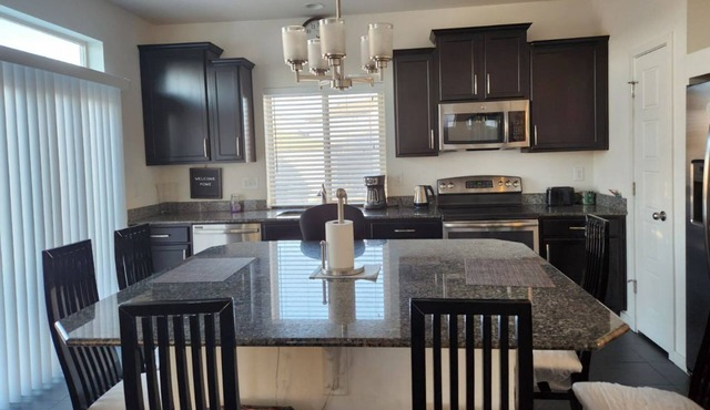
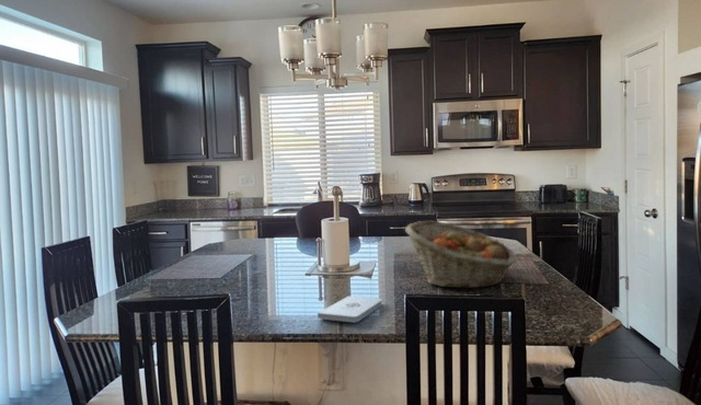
+ fruit basket [404,220,516,289]
+ notepad [317,296,383,323]
